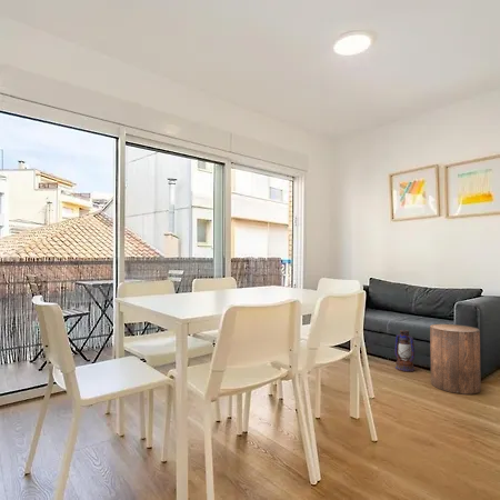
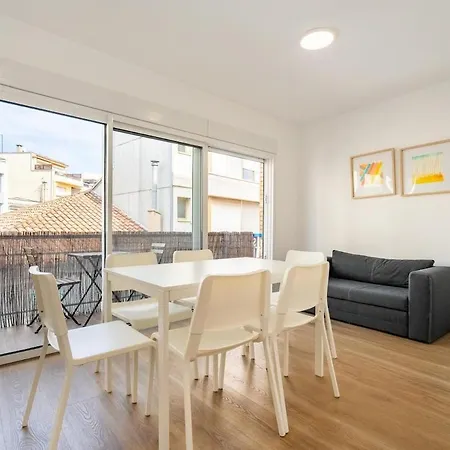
- lantern [393,329,416,373]
- stool [429,323,482,396]
